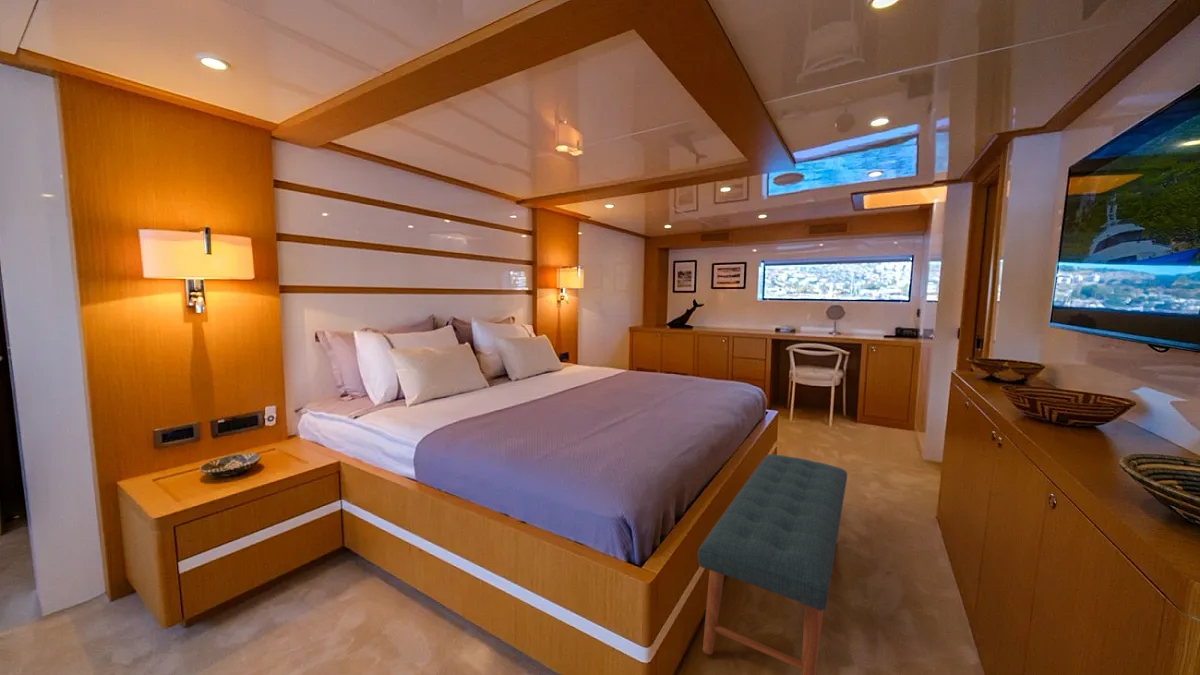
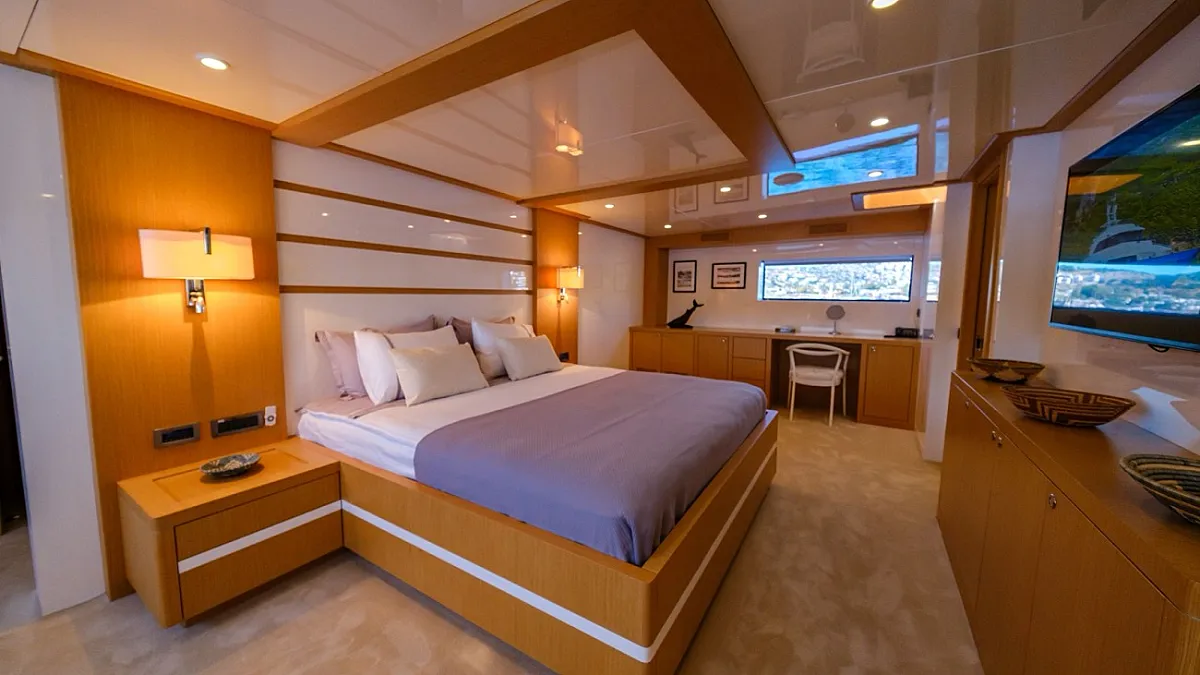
- bench [697,453,848,675]
